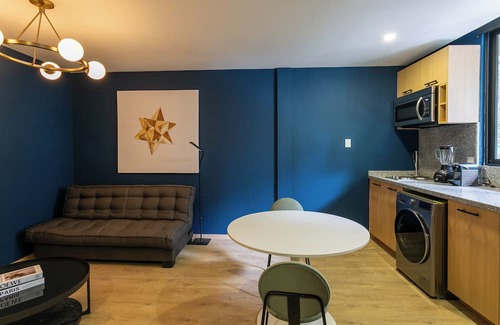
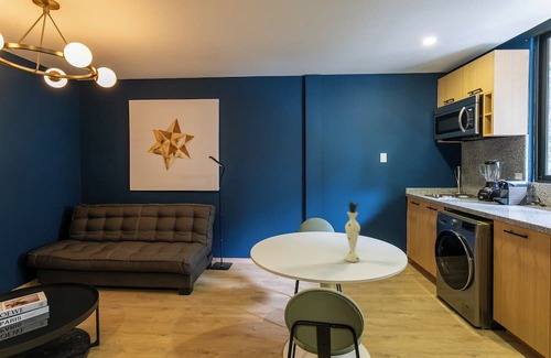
+ vase [339,199,361,263]
